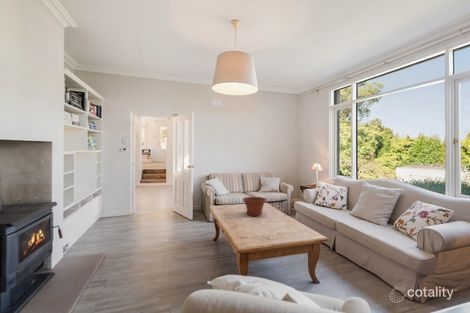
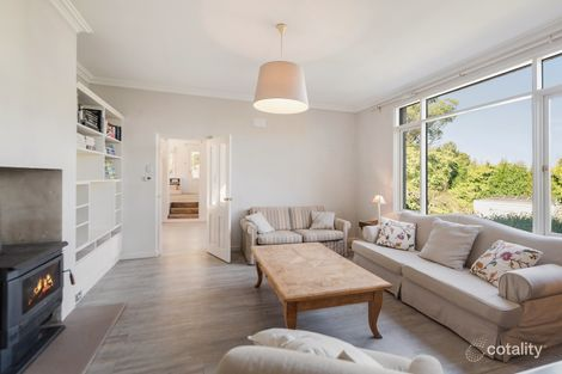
- plant pot [242,196,267,217]
